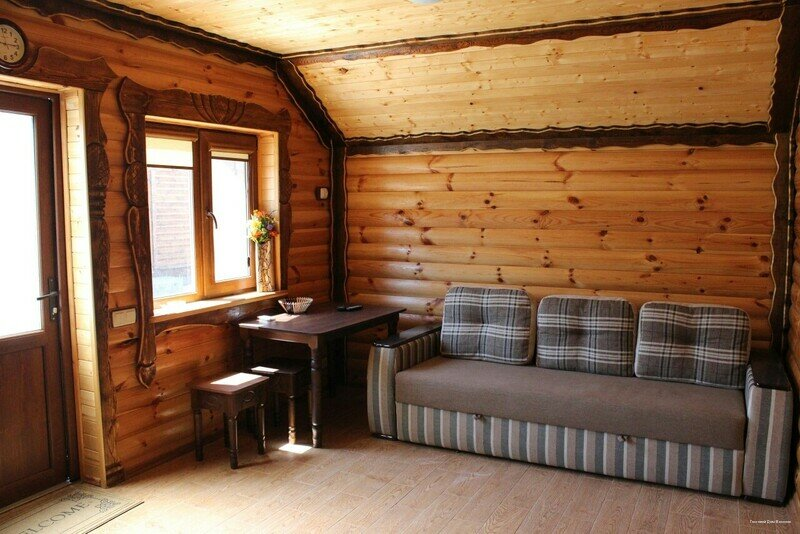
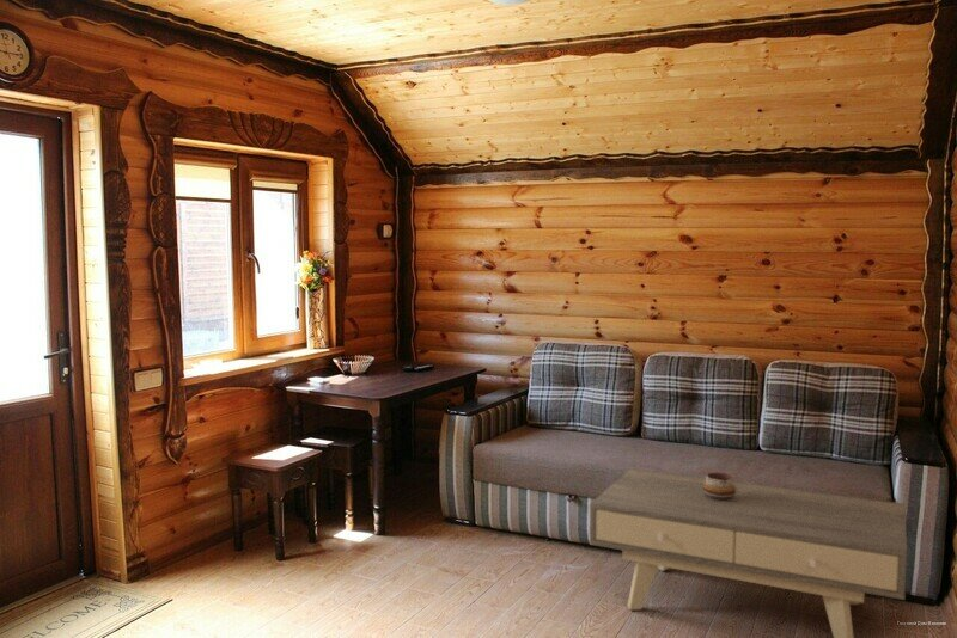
+ coffee table [589,467,908,638]
+ decorative bowl [703,472,737,501]
